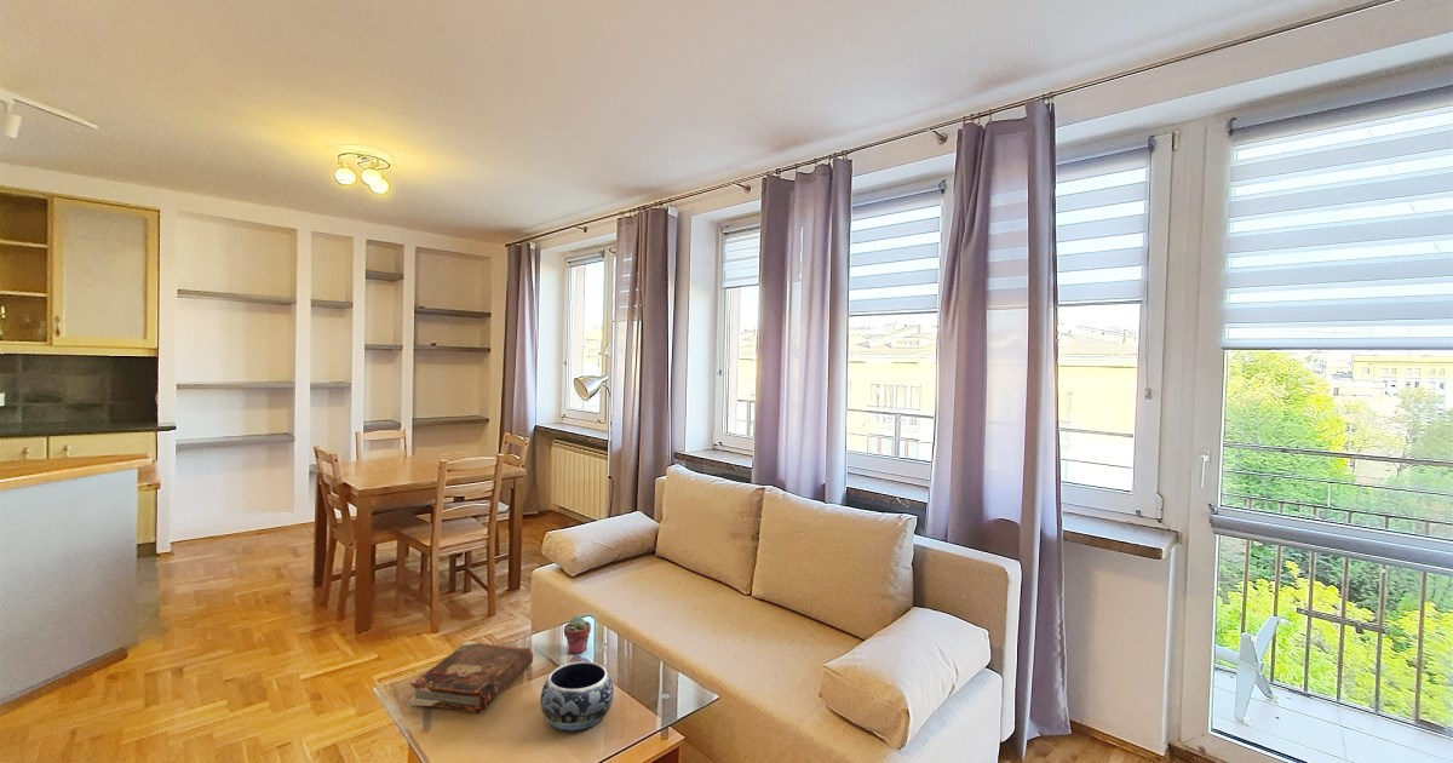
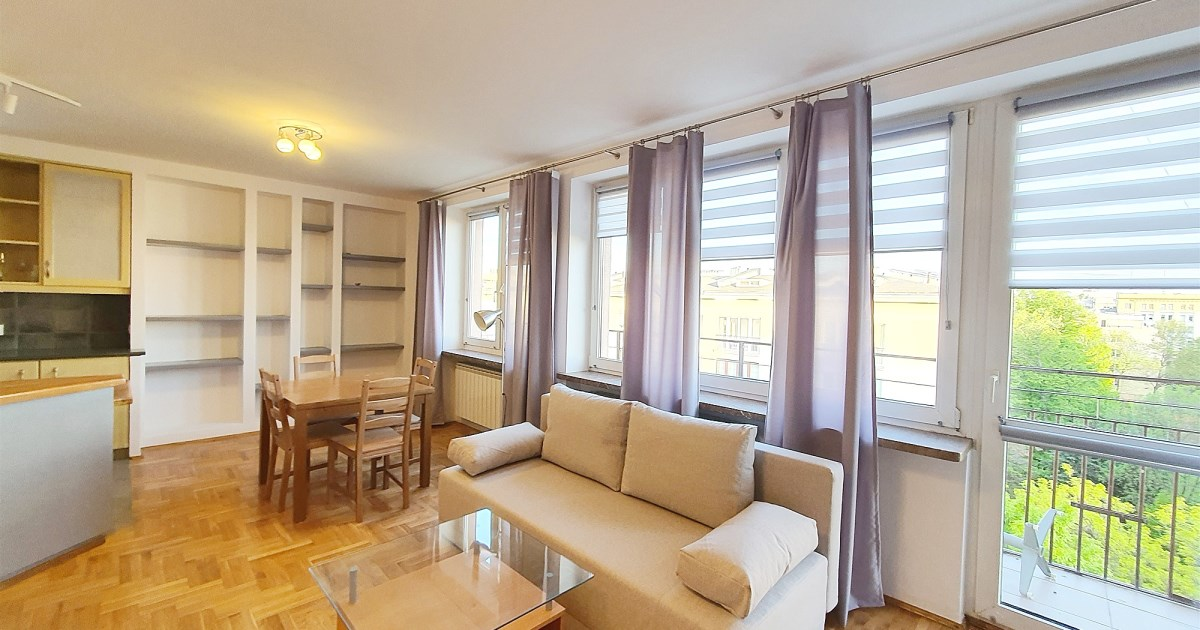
- book [408,639,534,715]
- potted succulent [563,615,592,655]
- decorative bowl [540,660,614,734]
